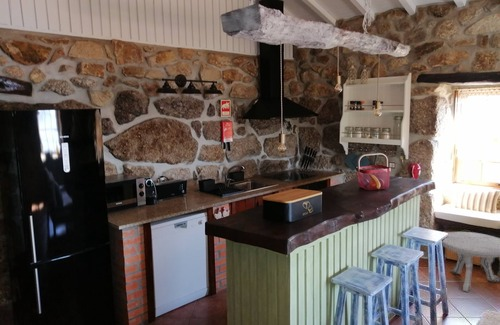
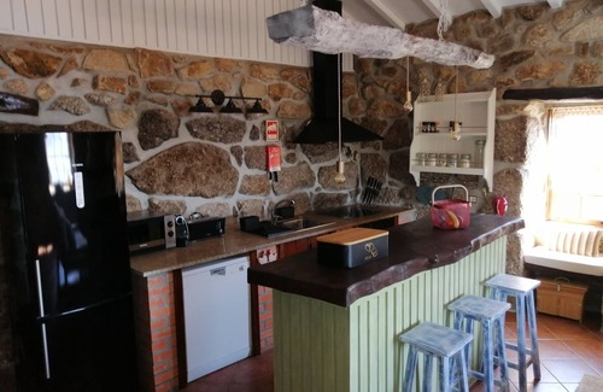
- side table [441,231,500,293]
